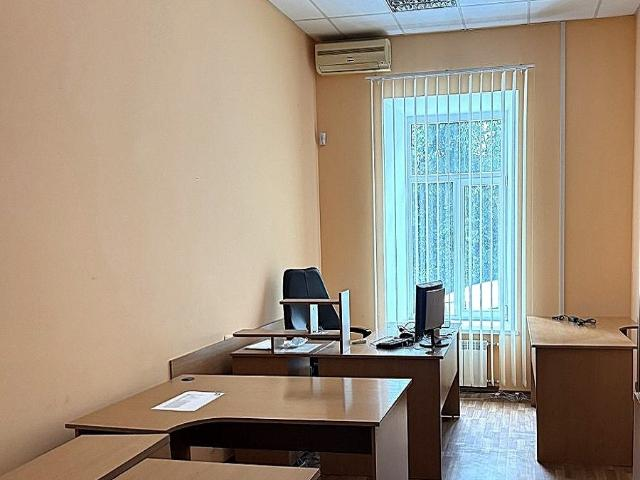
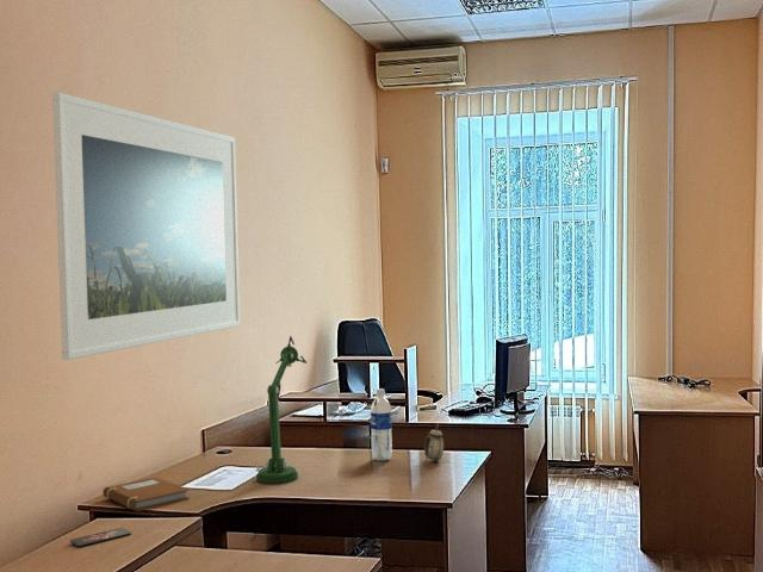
+ alarm clock [423,422,445,465]
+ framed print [51,91,241,361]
+ smartphone [69,527,132,548]
+ water bottle [370,387,393,462]
+ desk lamp [255,335,308,485]
+ notebook [101,475,191,512]
